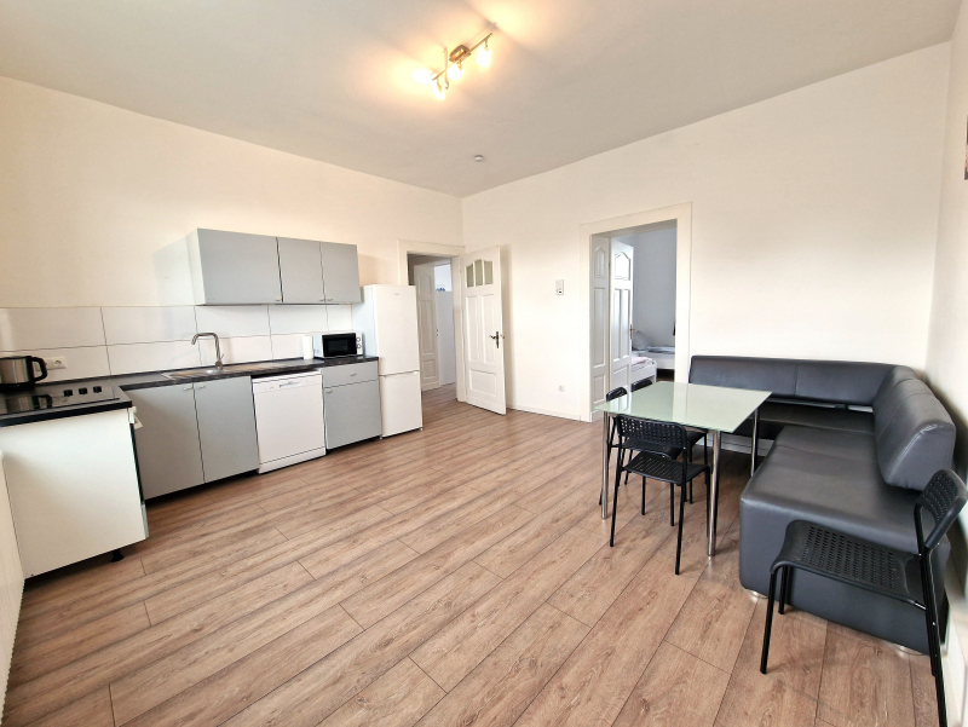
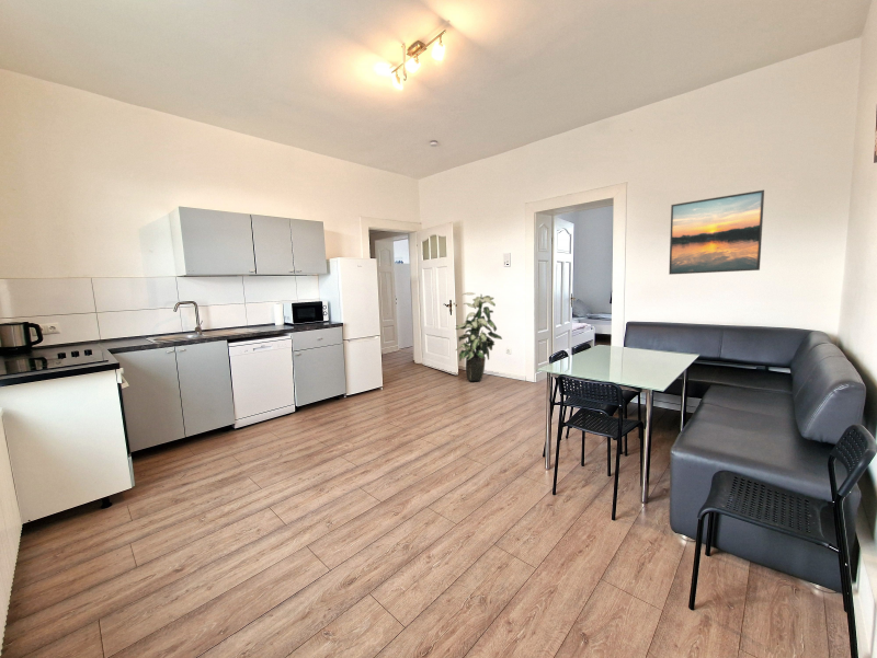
+ indoor plant [454,291,503,382]
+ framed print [668,189,765,276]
